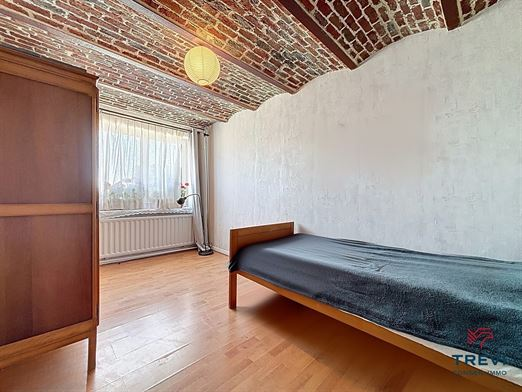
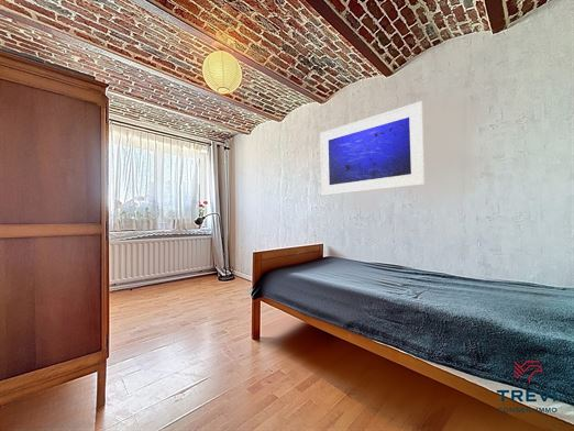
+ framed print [319,100,426,197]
